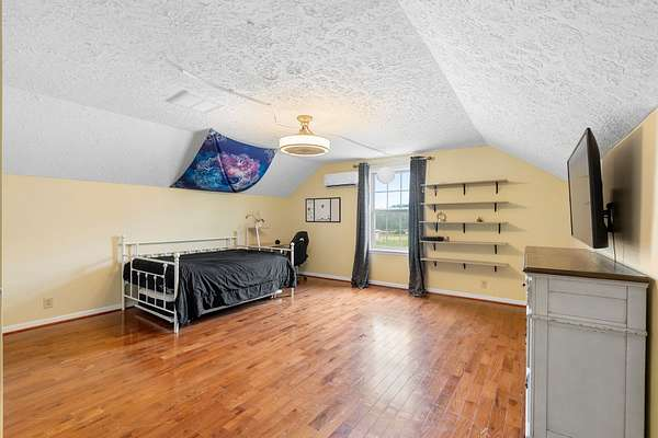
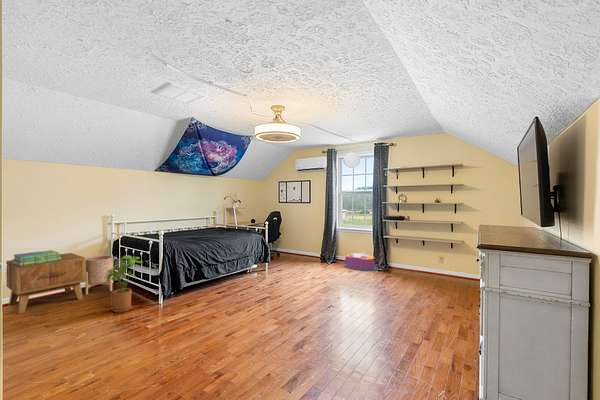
+ side table [5,252,86,315]
+ stack of books [11,249,61,266]
+ house plant [107,254,144,313]
+ storage bin [343,251,378,272]
+ planter [84,255,114,295]
